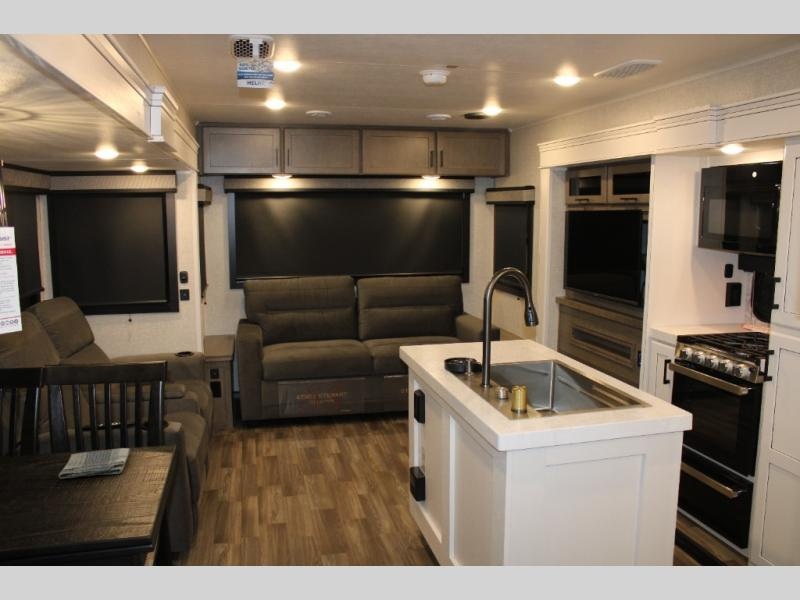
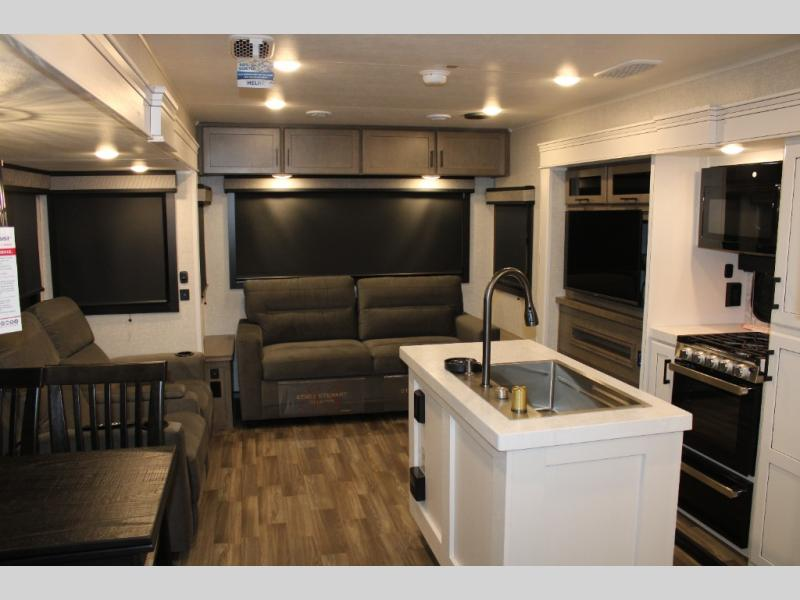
- dish towel [57,447,131,480]
